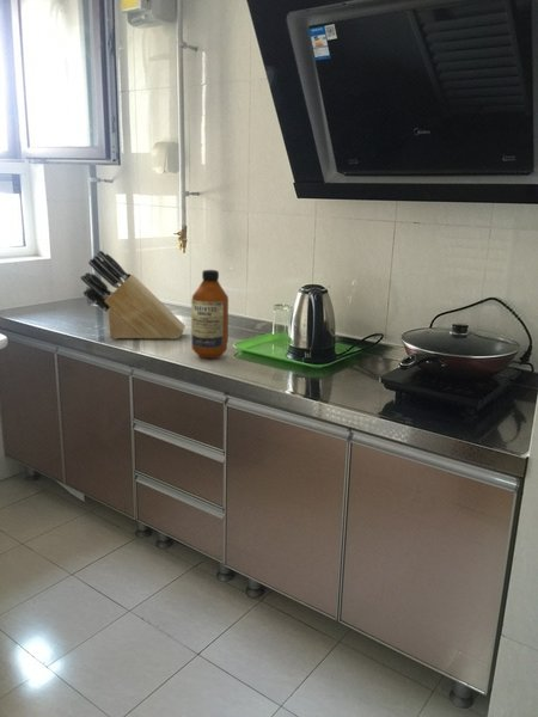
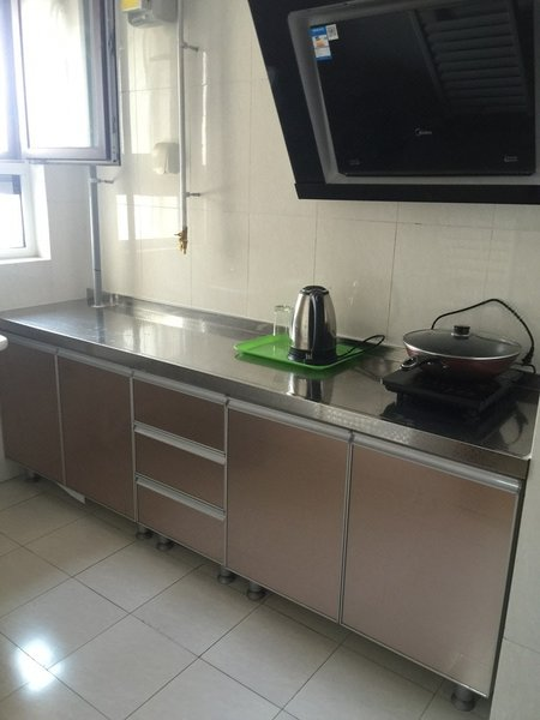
- bottle [190,269,230,360]
- knife block [79,250,187,341]
